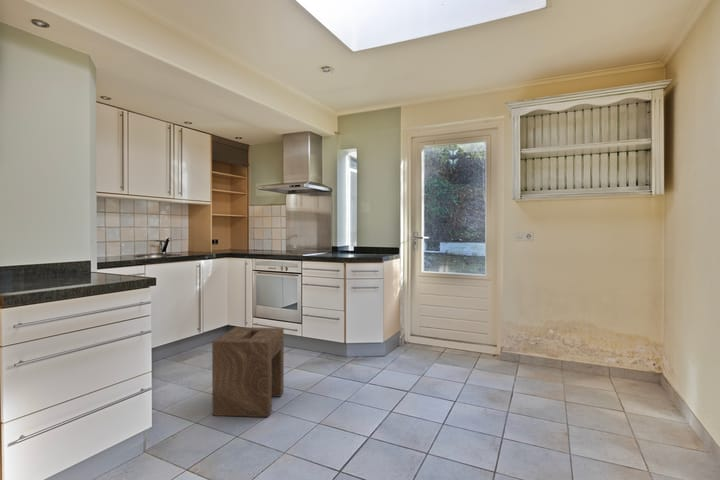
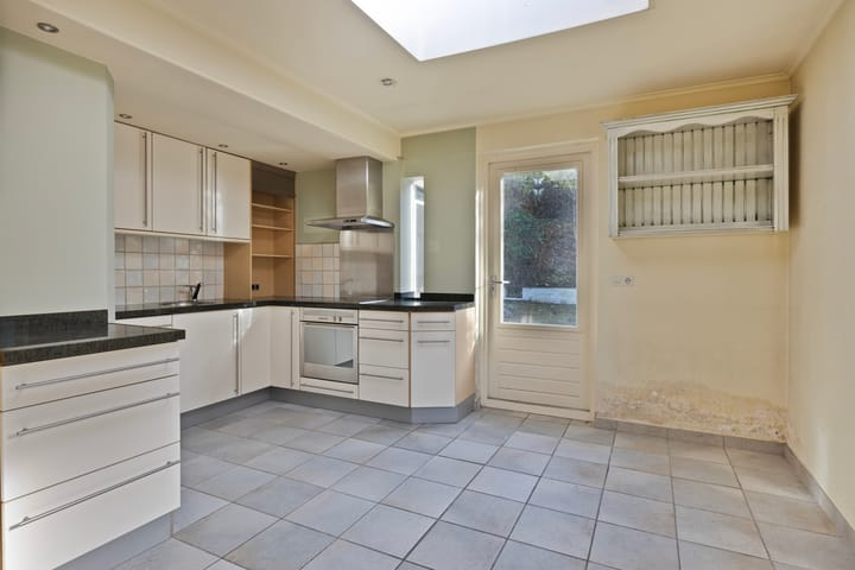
- stool [211,326,285,418]
